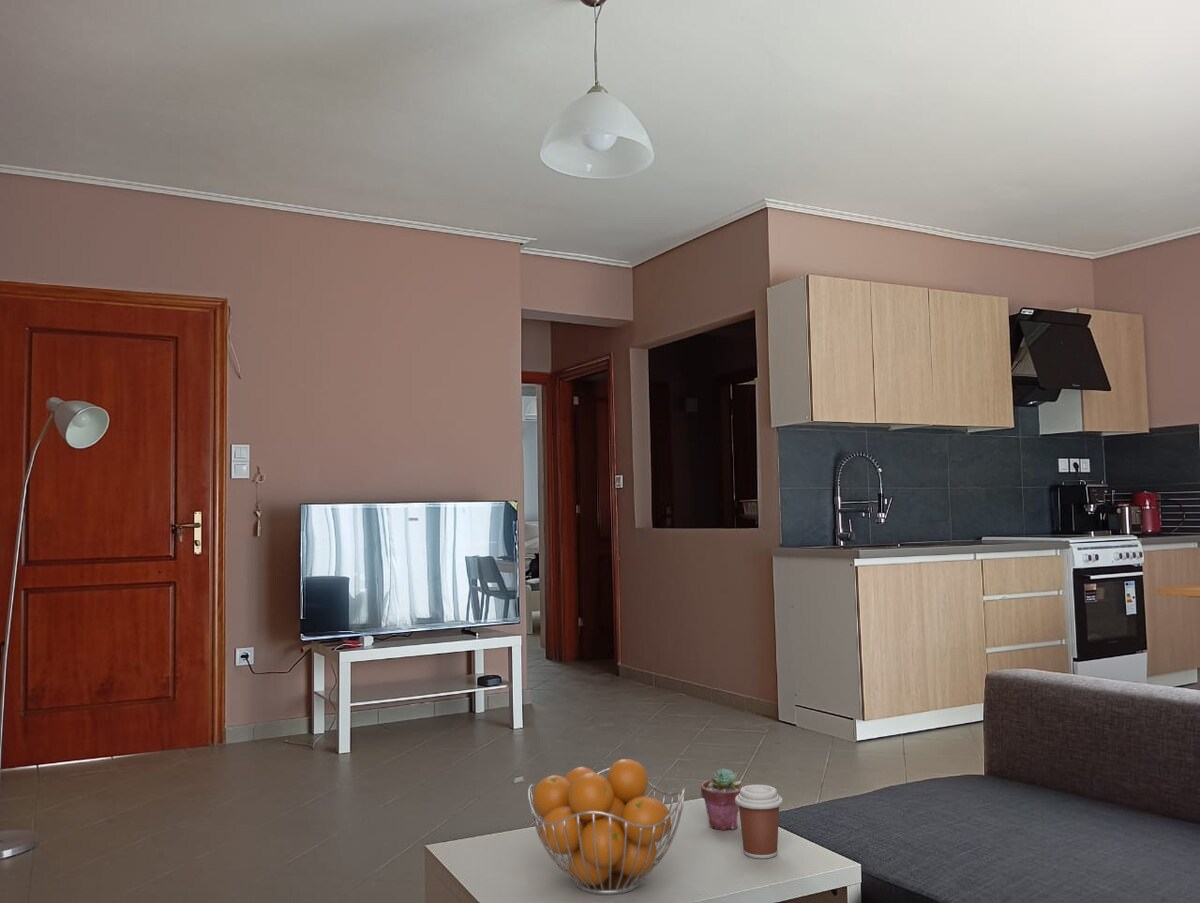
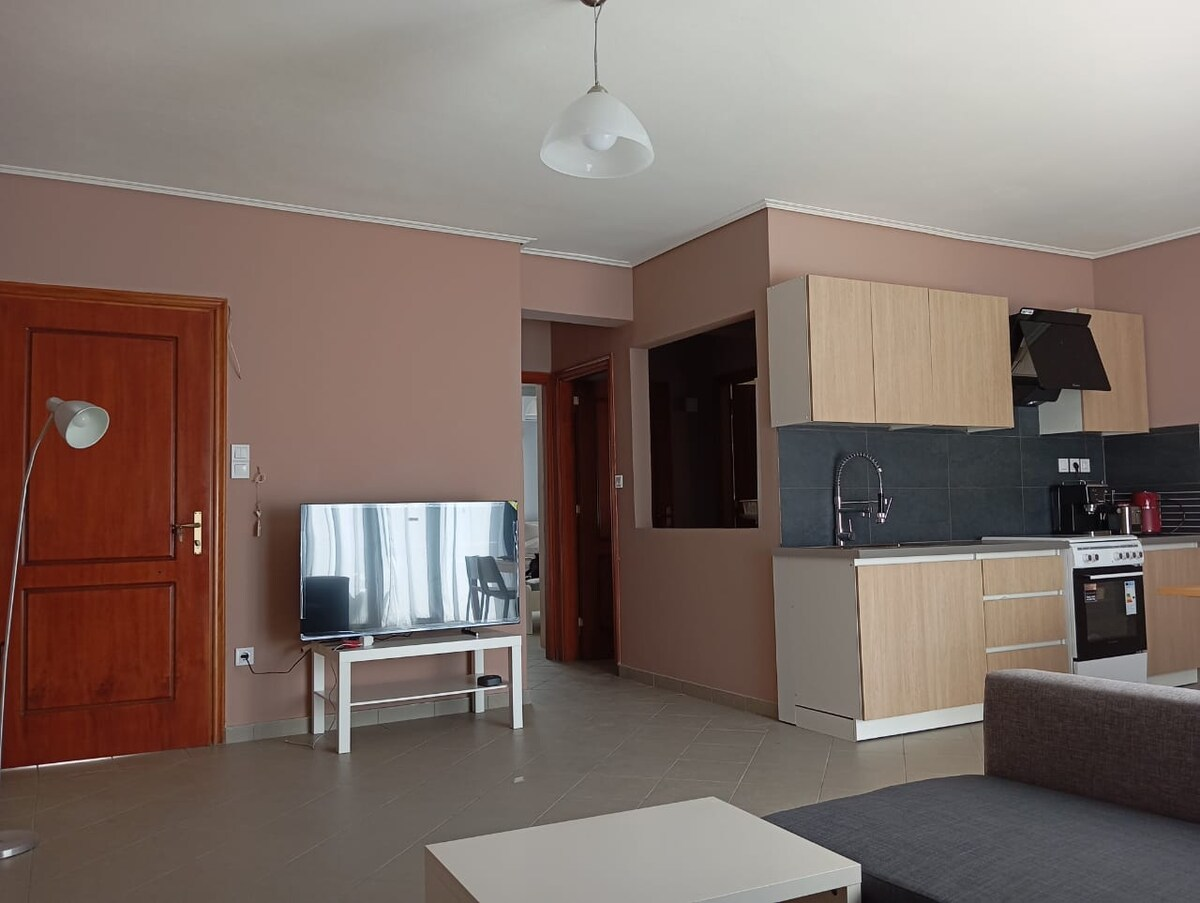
- coffee cup [735,784,784,860]
- fruit basket [527,758,686,896]
- potted succulent [700,767,745,831]
